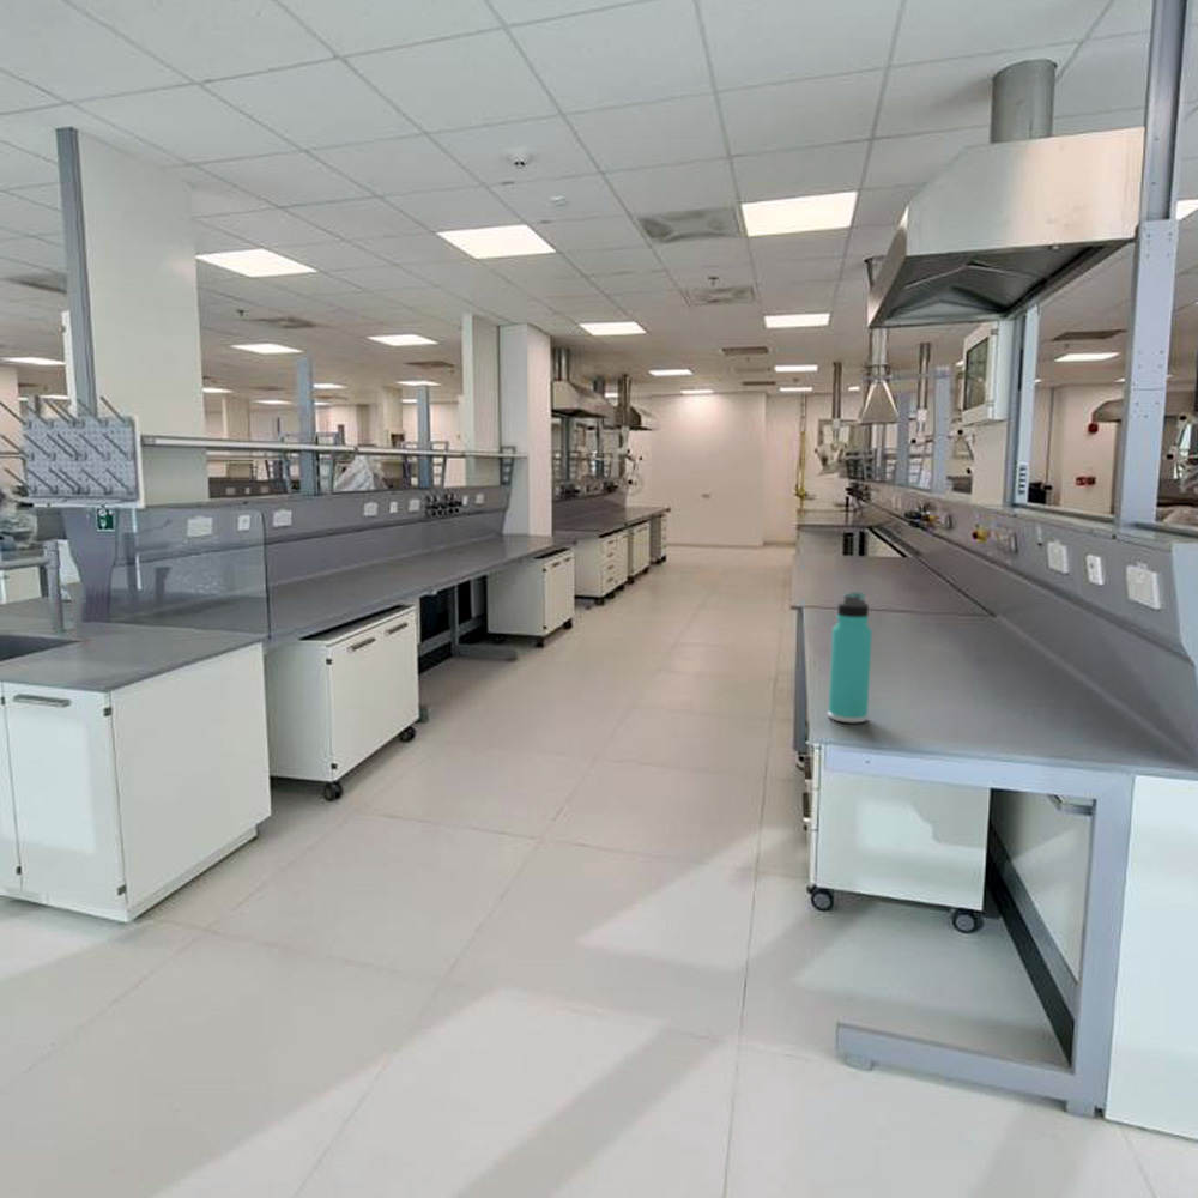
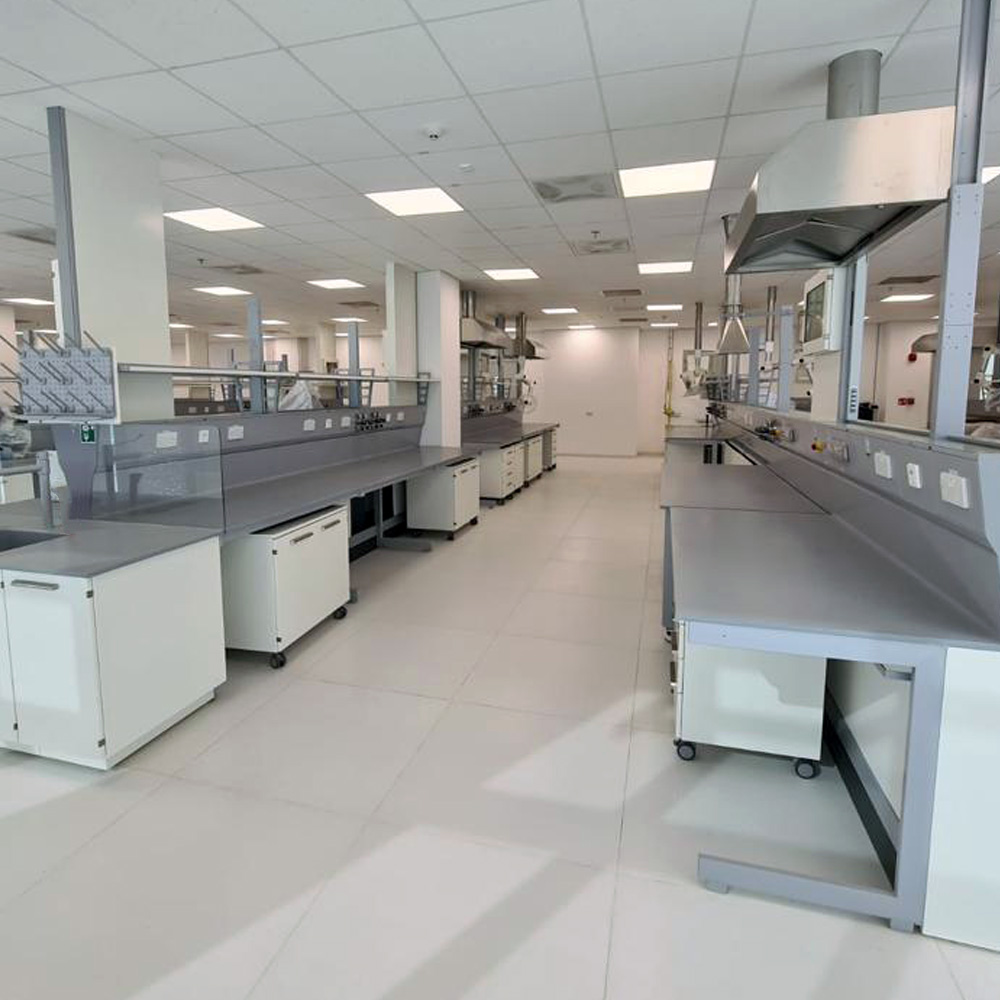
- thermos bottle [827,591,873,724]
